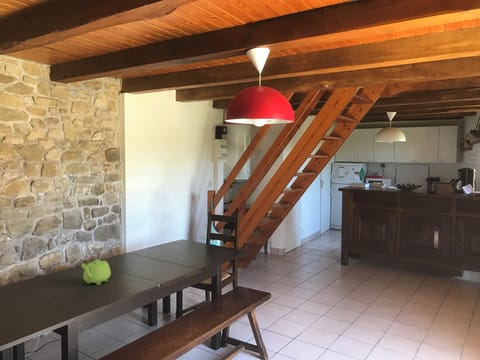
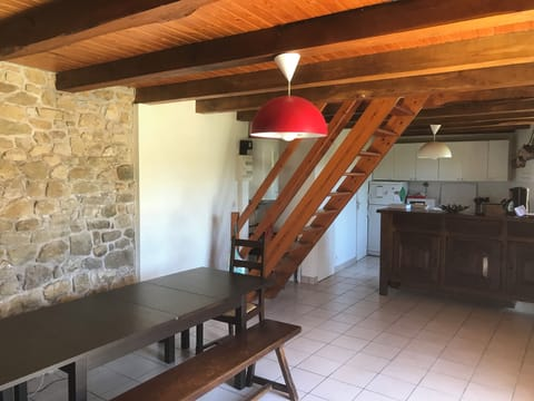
- teapot [80,259,112,286]
